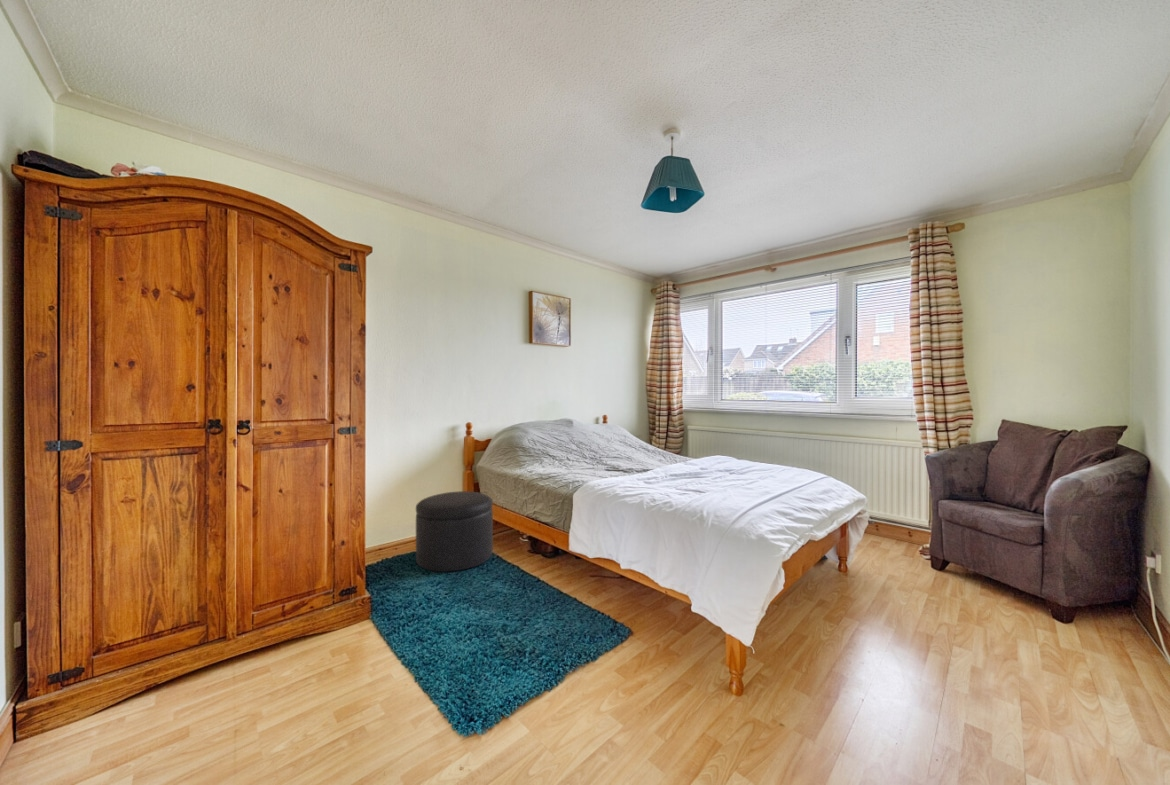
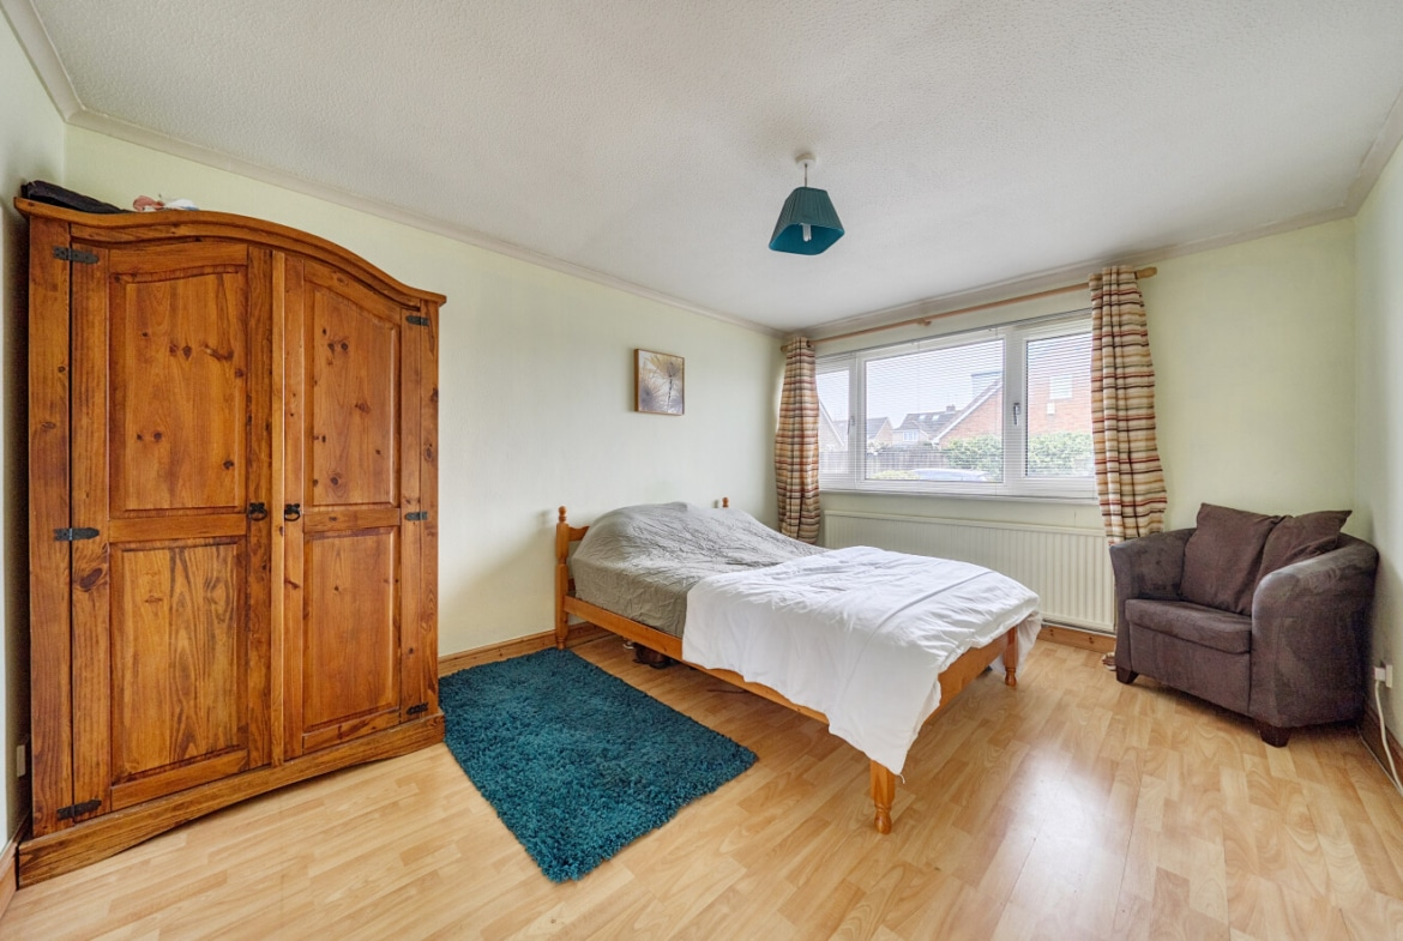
- ottoman [415,490,494,573]
